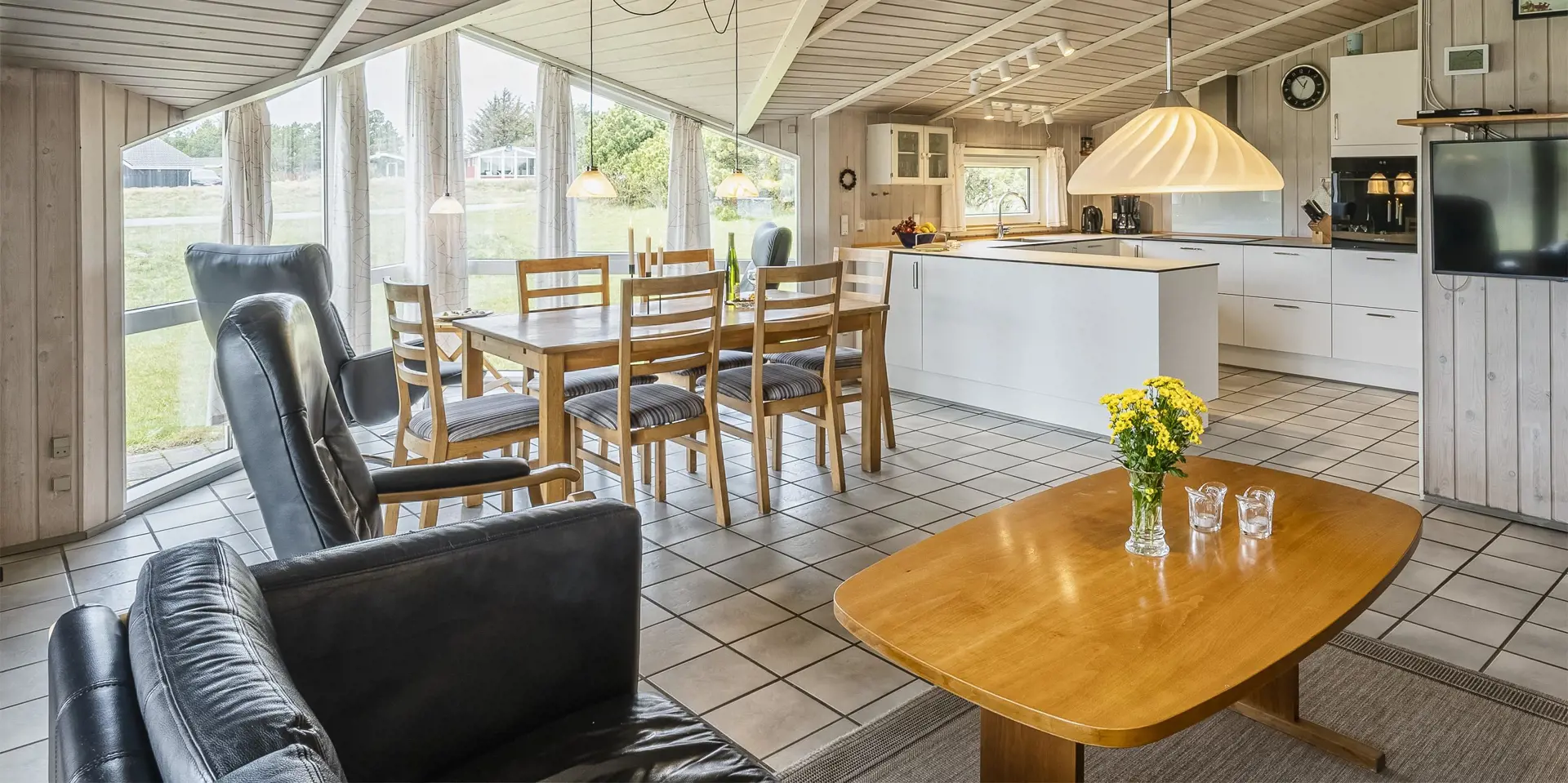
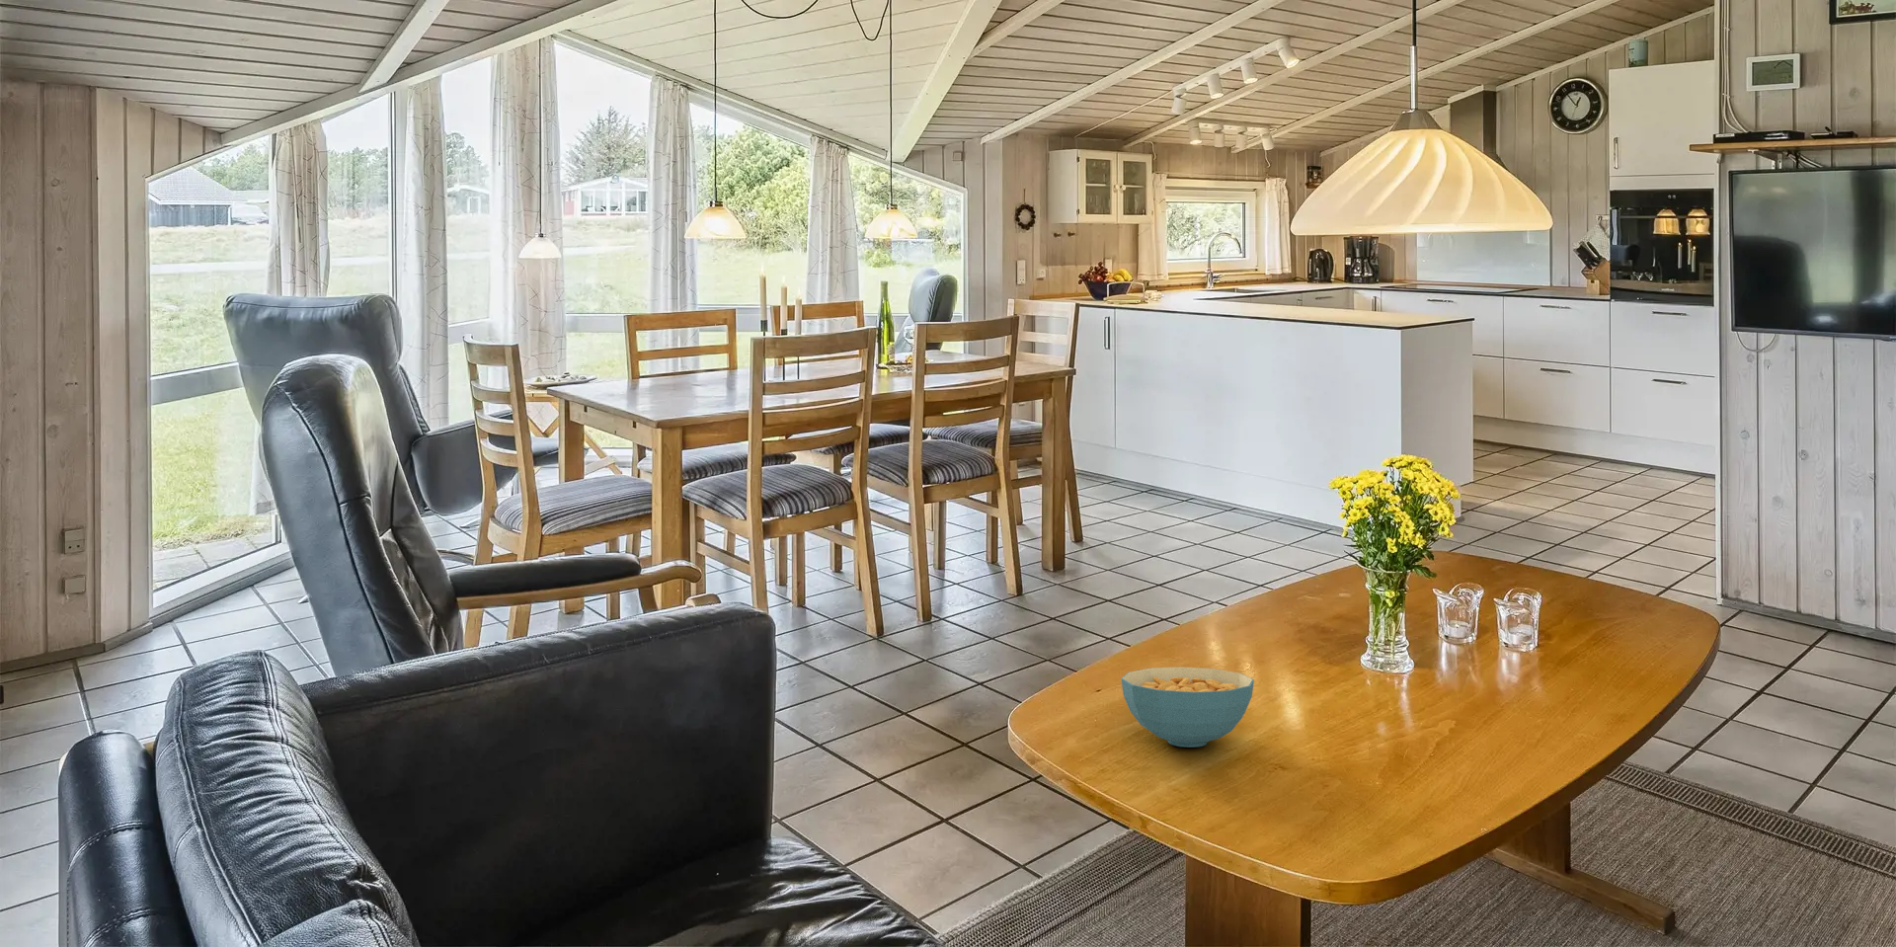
+ cereal bowl [1120,665,1255,749]
